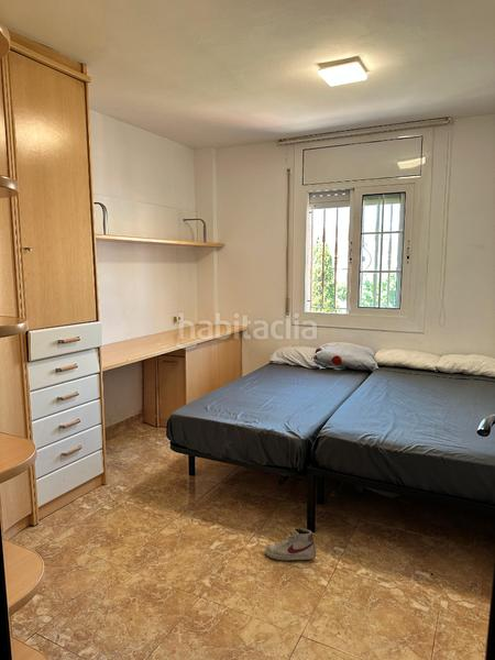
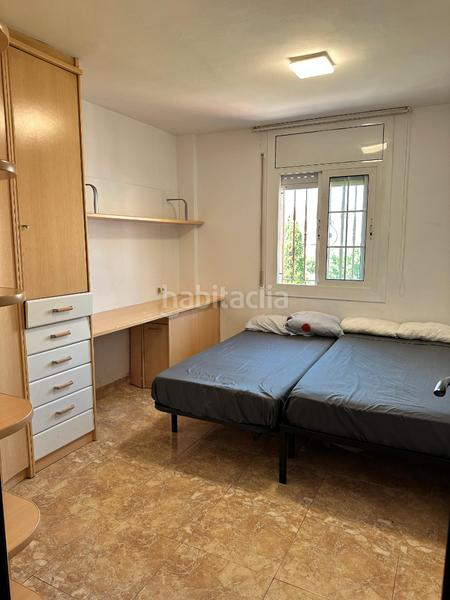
- shoe [264,527,317,562]
